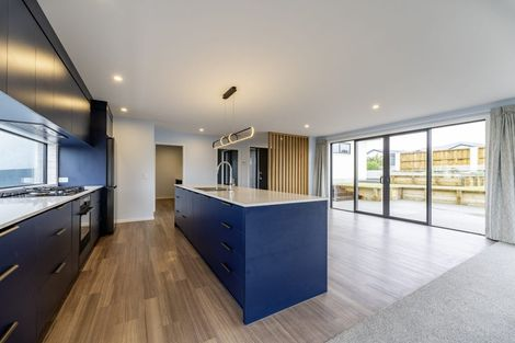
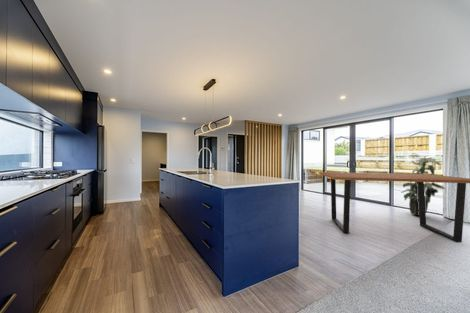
+ indoor plant [400,154,446,217]
+ dining table [318,171,470,244]
